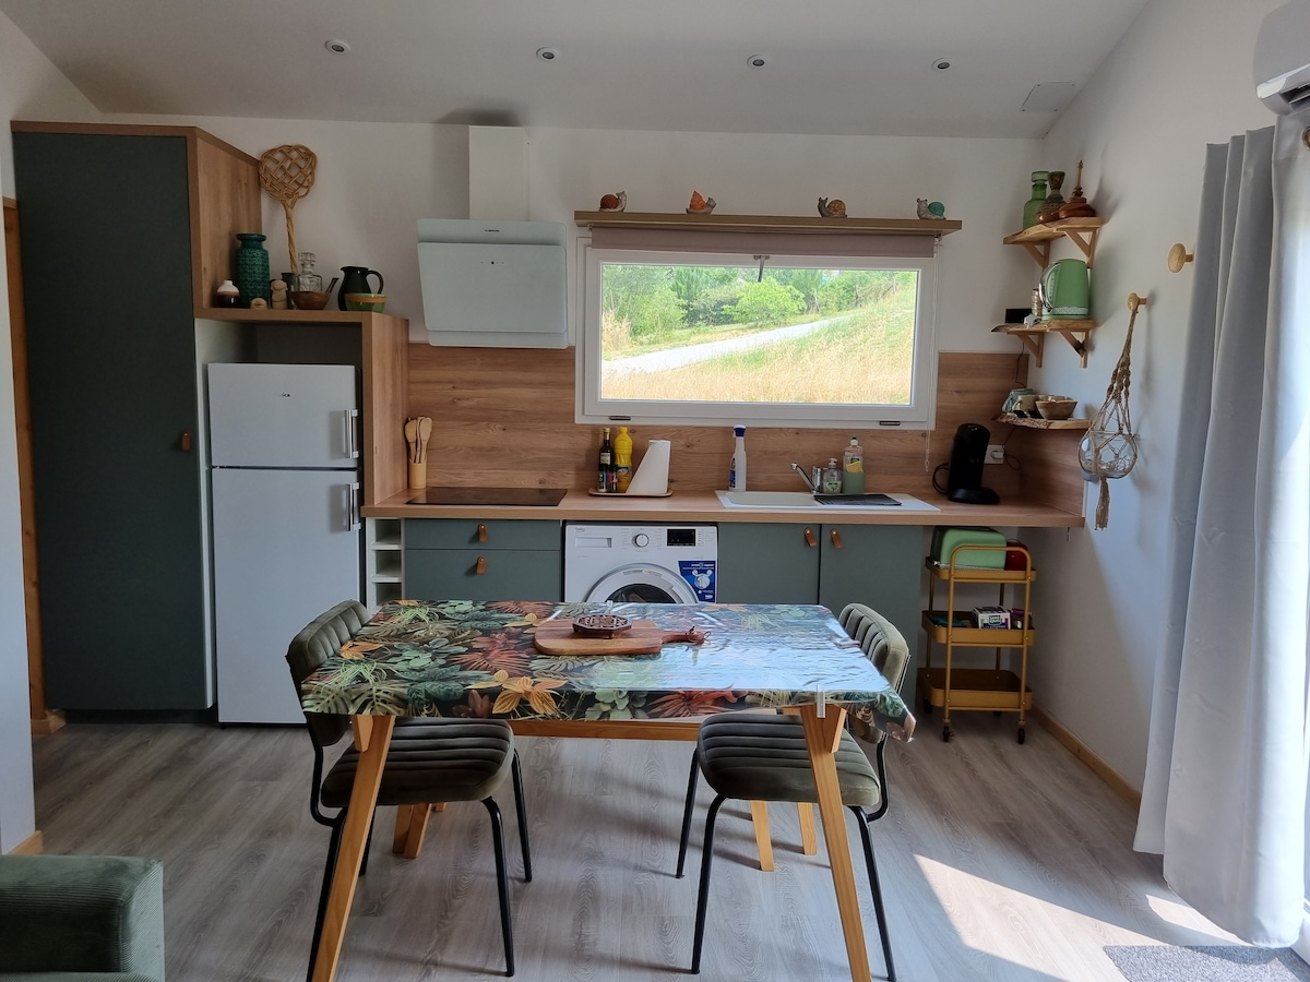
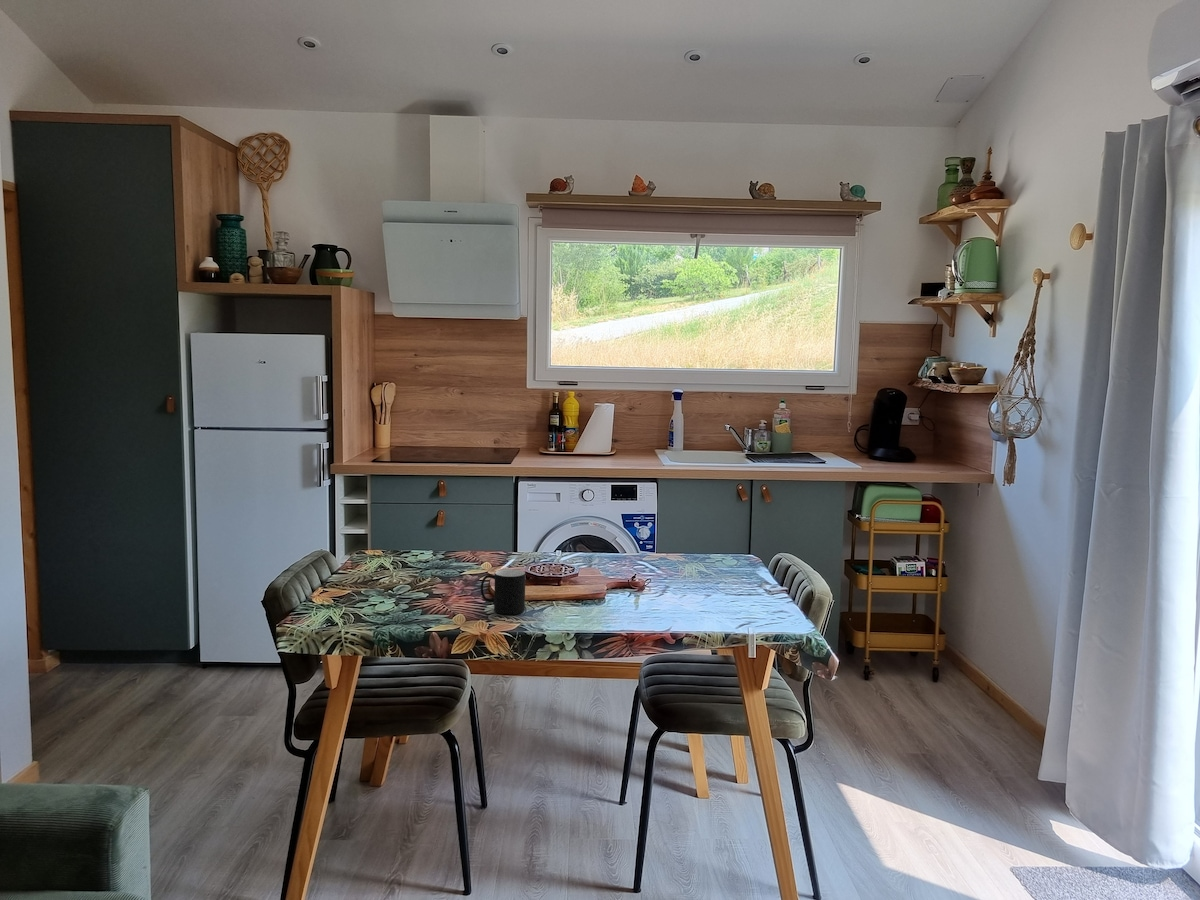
+ cup [480,568,527,615]
